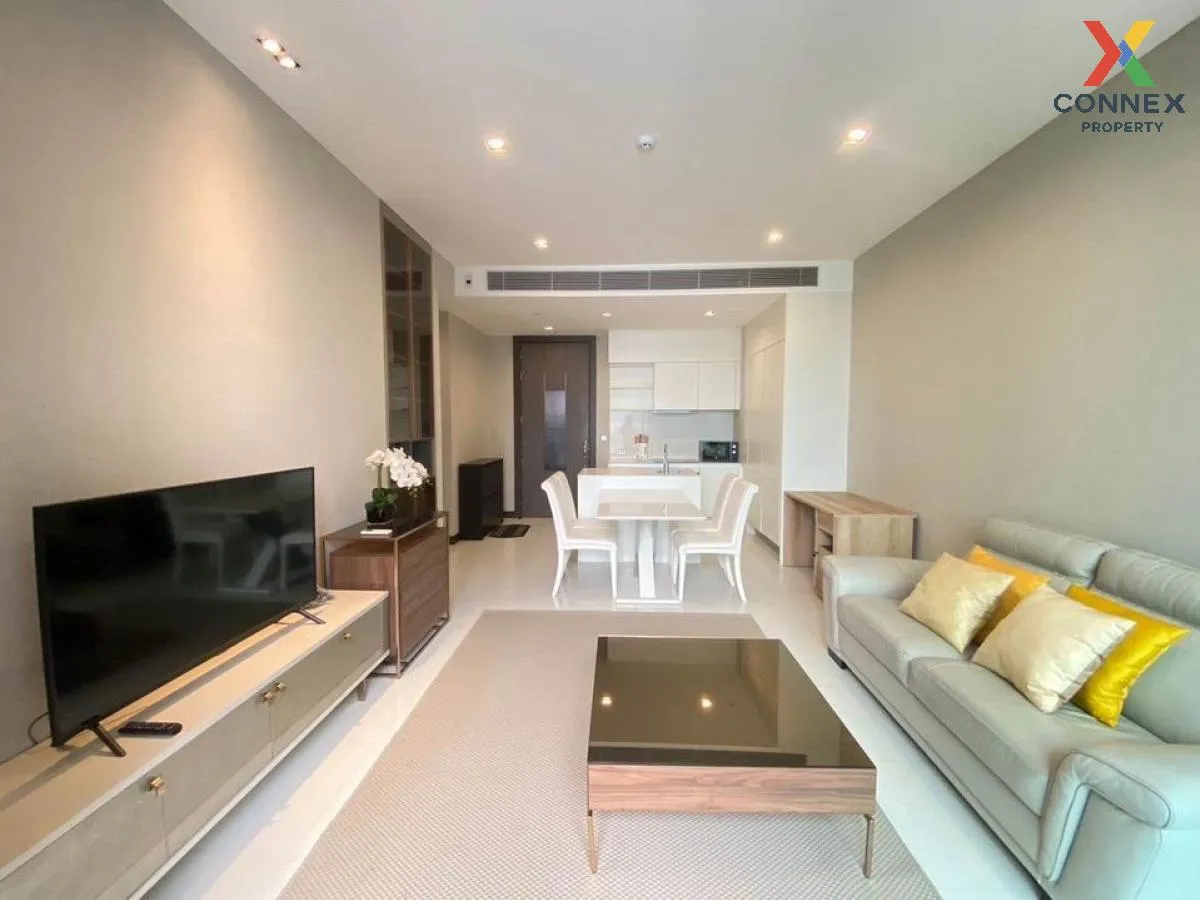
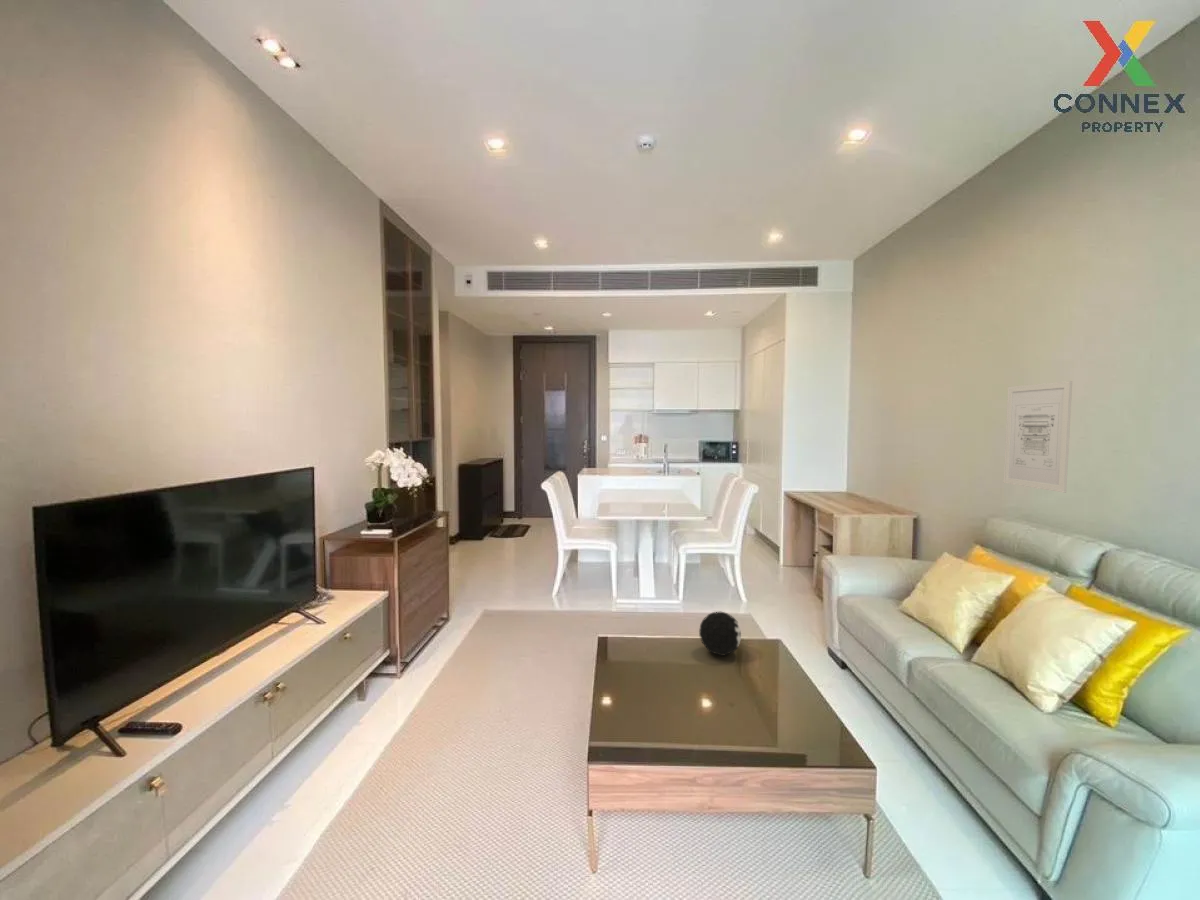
+ wall art [1002,380,1073,494]
+ decorative orb [698,611,742,657]
